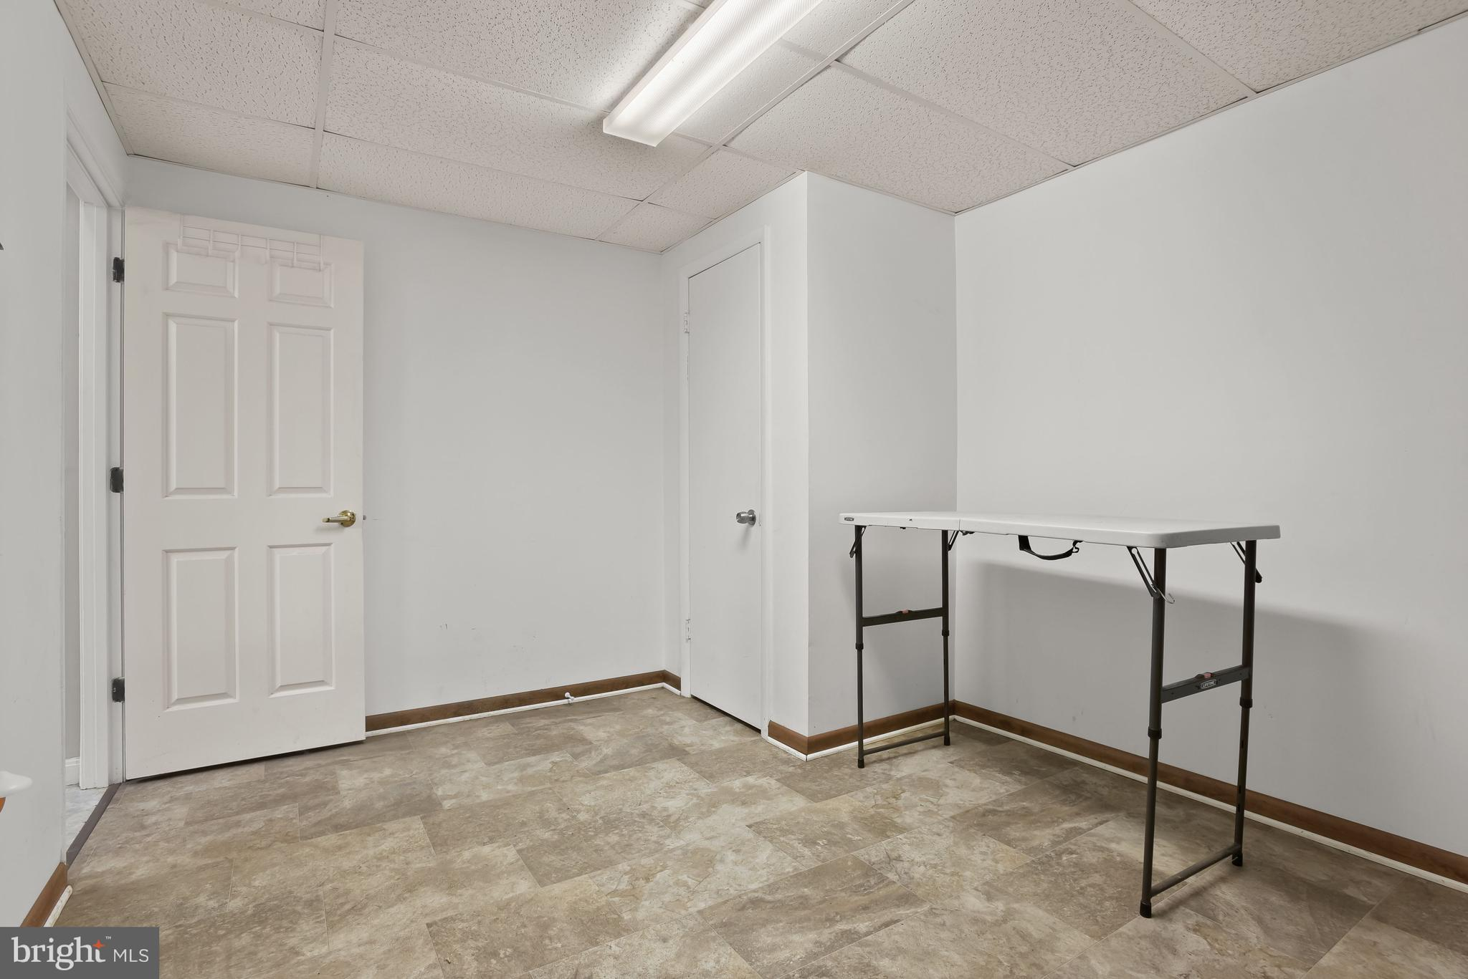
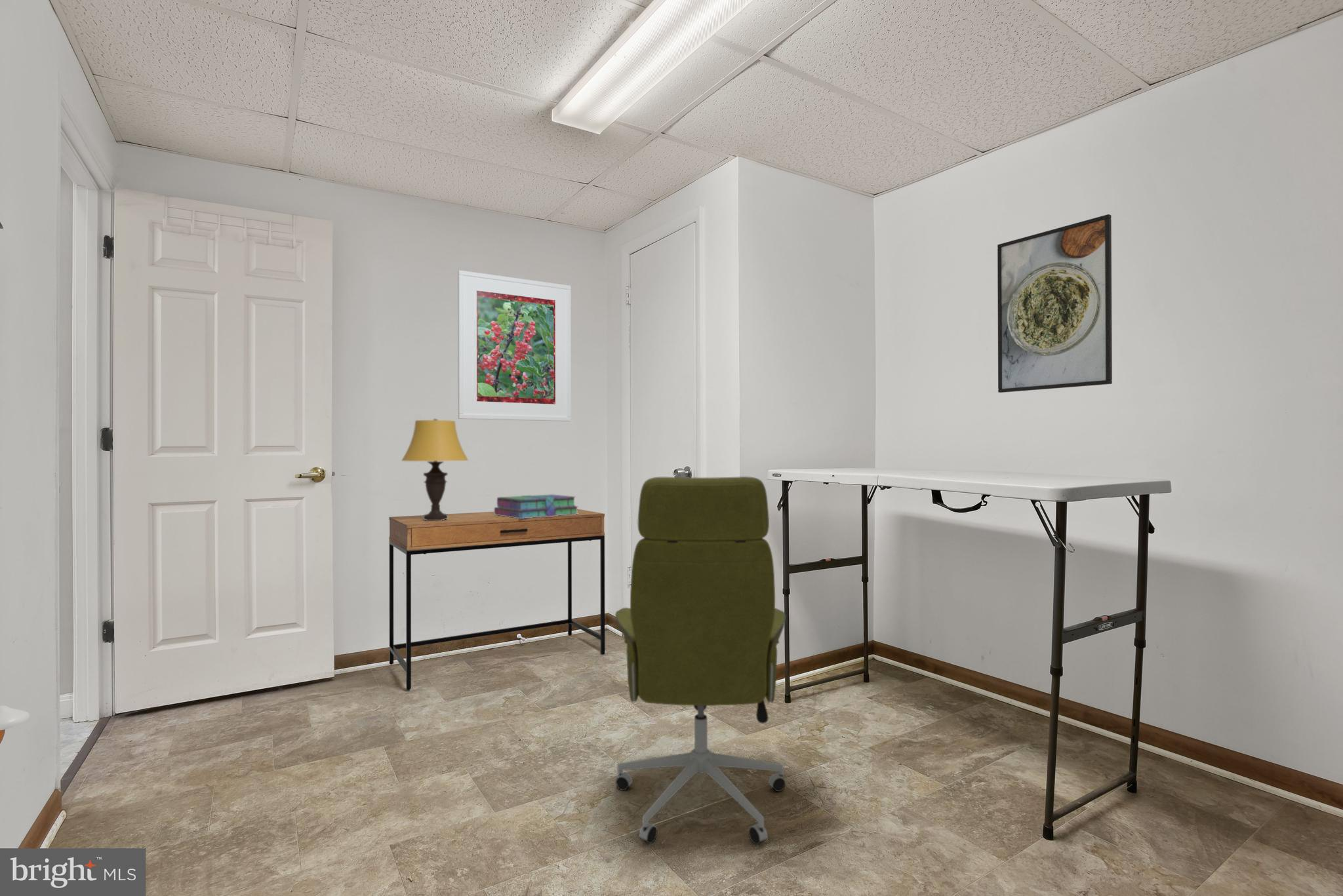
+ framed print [997,214,1113,393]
+ office chair [614,476,787,845]
+ table lamp [401,418,469,520]
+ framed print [457,269,572,422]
+ desk [388,508,605,691]
+ stack of books [494,494,579,518]
